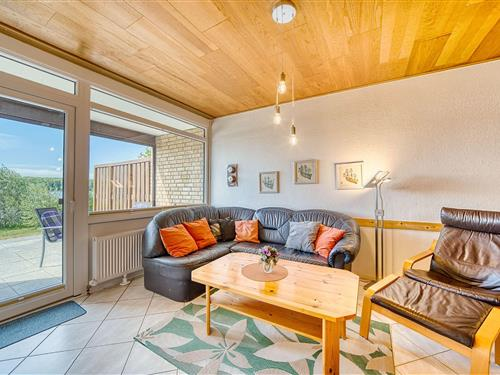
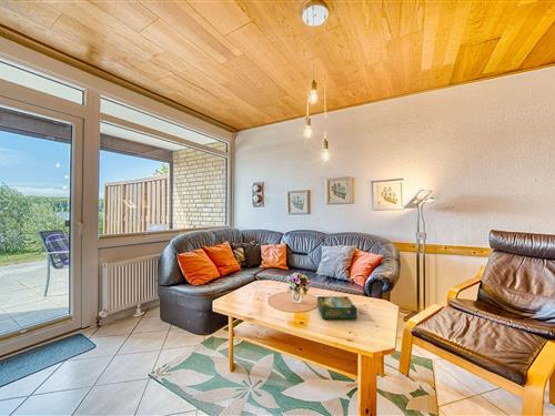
+ board game [316,295,357,321]
